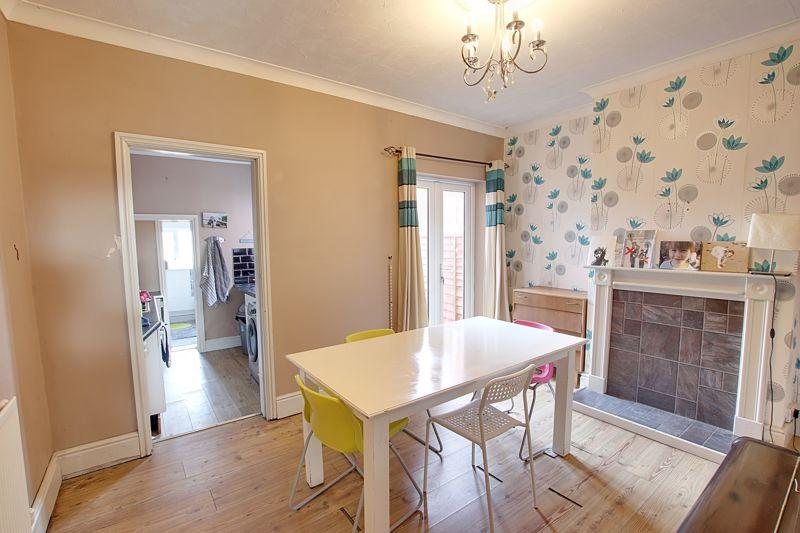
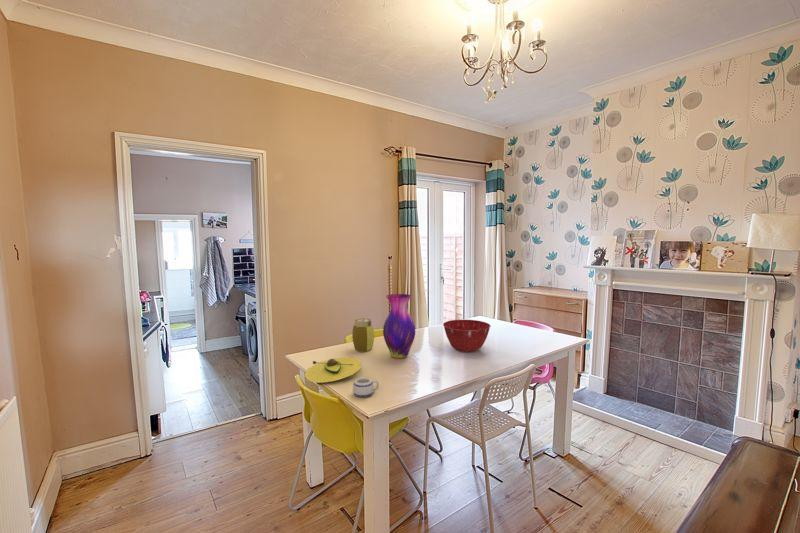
+ avocado [304,356,362,384]
+ mug [352,377,380,398]
+ jar [351,317,375,353]
+ mixing bowl [442,319,491,353]
+ vase [382,293,416,360]
